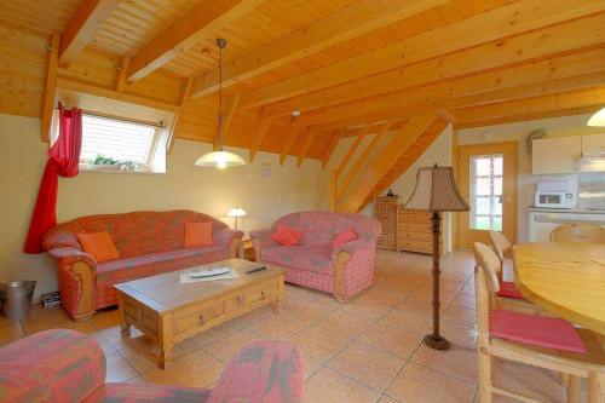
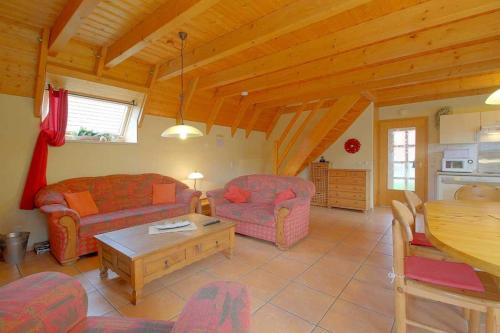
- floor lamp [401,162,472,351]
